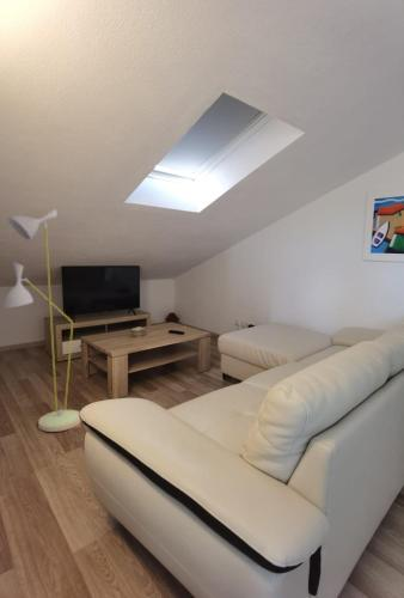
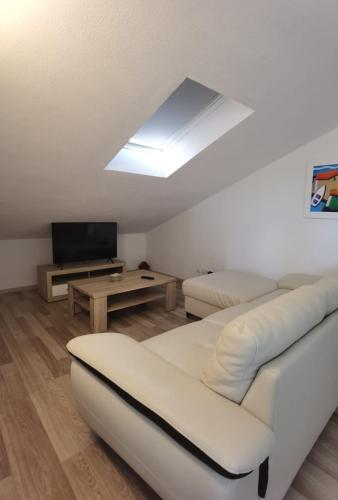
- floor lamp [2,208,82,433]
